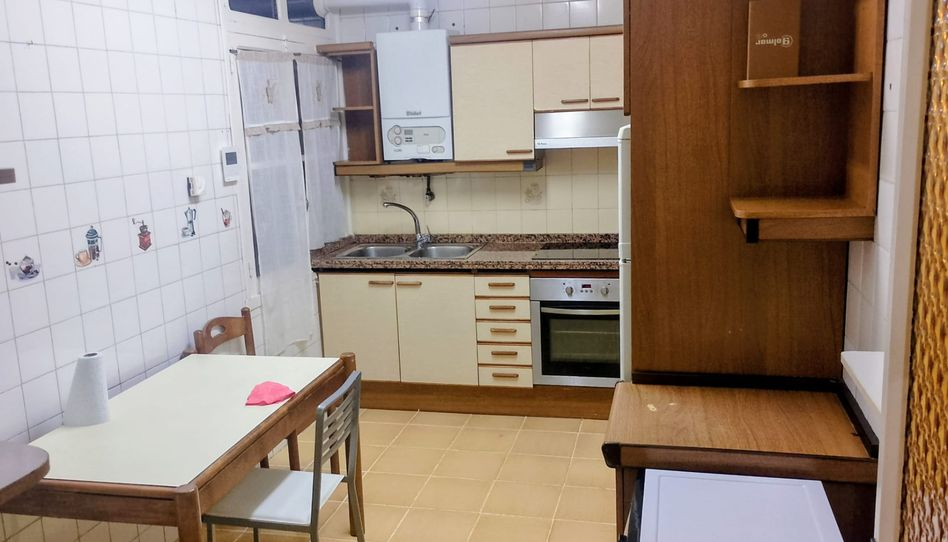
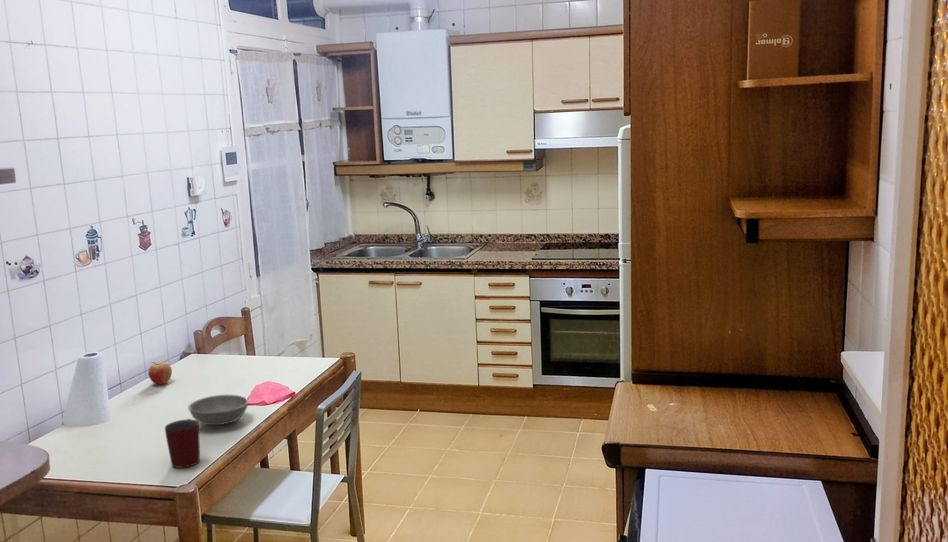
+ soup bowl [187,394,249,426]
+ mug [164,418,201,469]
+ fruit [147,361,173,385]
